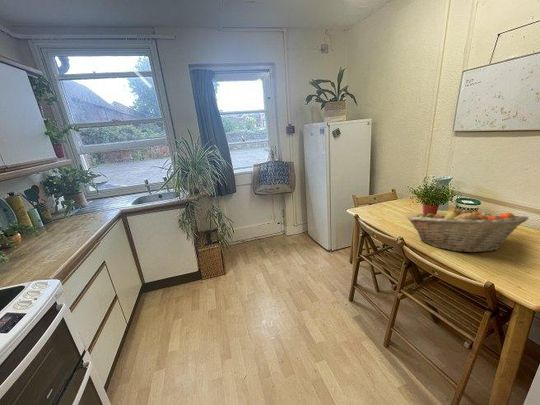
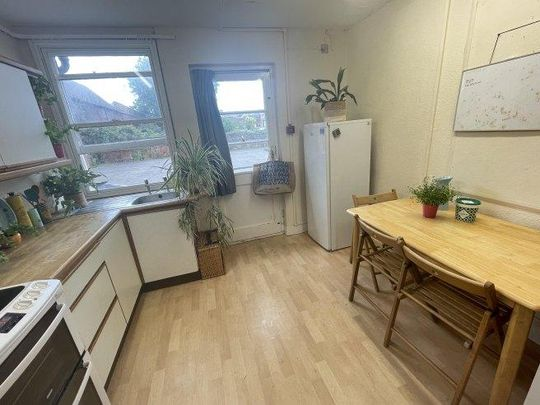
- fruit basket [406,206,530,254]
